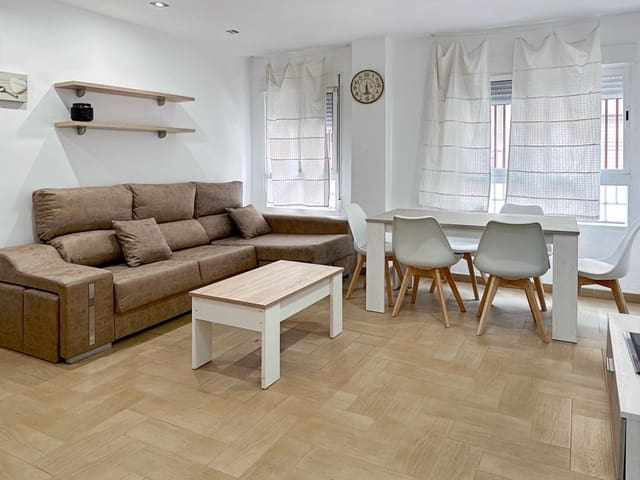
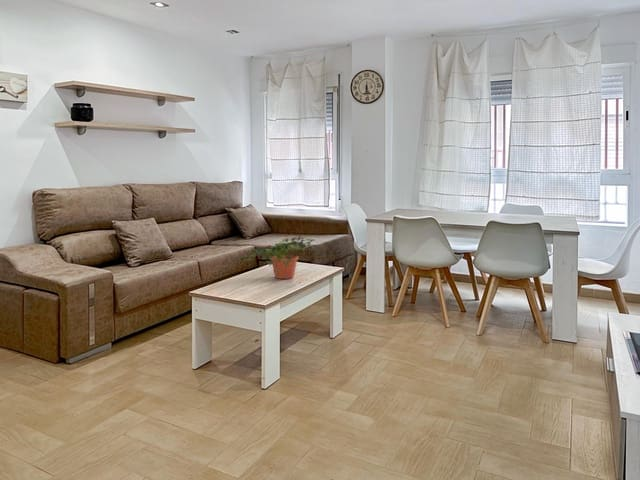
+ potted plant [242,234,317,280]
